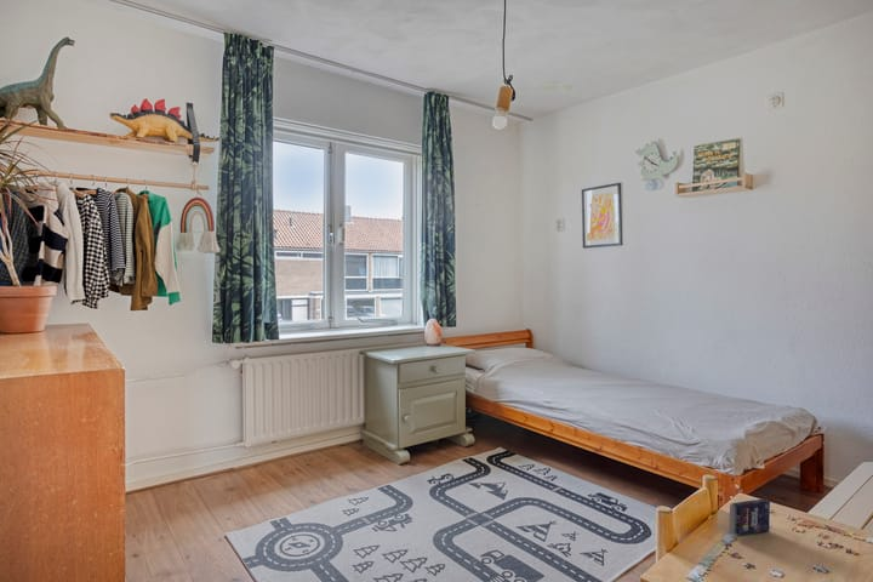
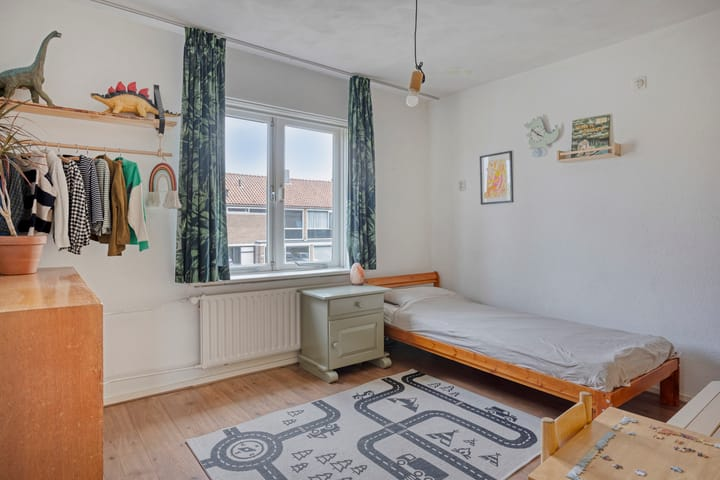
- crayon box [728,497,771,538]
